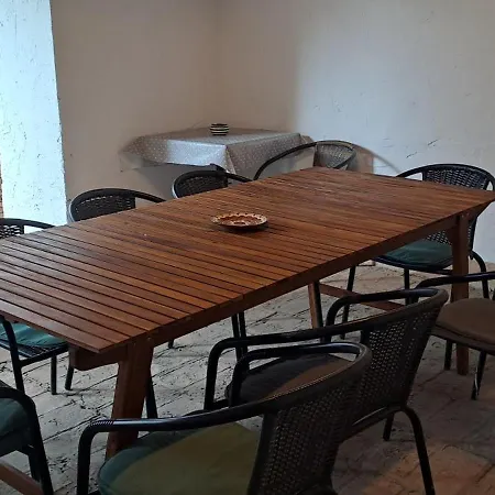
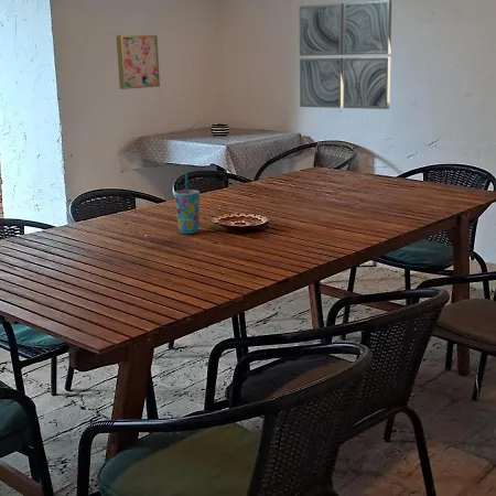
+ wall art [116,34,161,90]
+ wall art [298,0,392,110]
+ cup [174,171,201,235]
